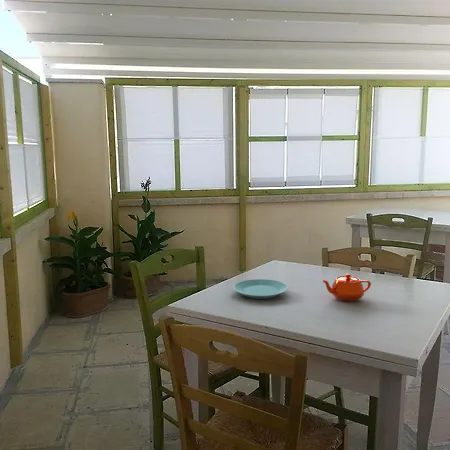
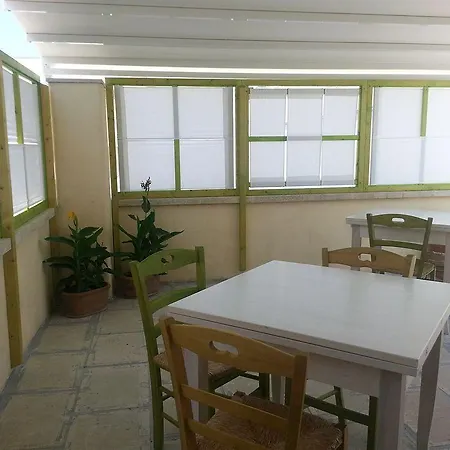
- teapot [321,273,372,303]
- plate [232,278,289,300]
